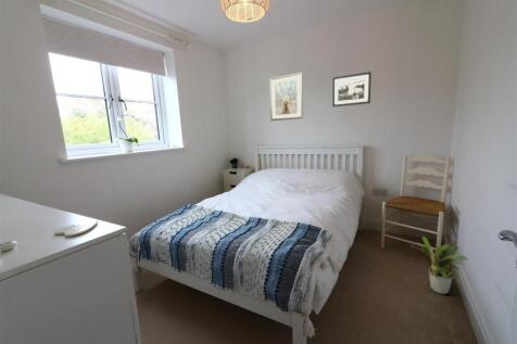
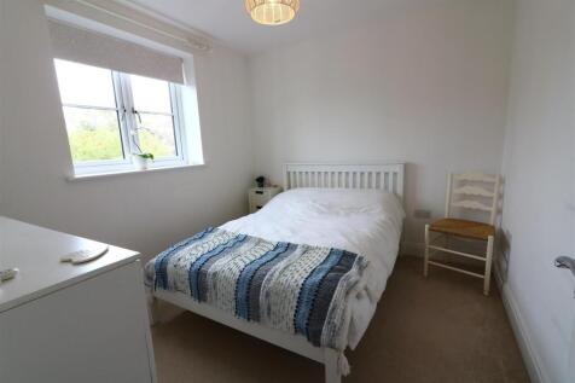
- picture frame [331,71,373,107]
- picture frame [268,72,304,122]
- potted plant [411,235,468,295]
